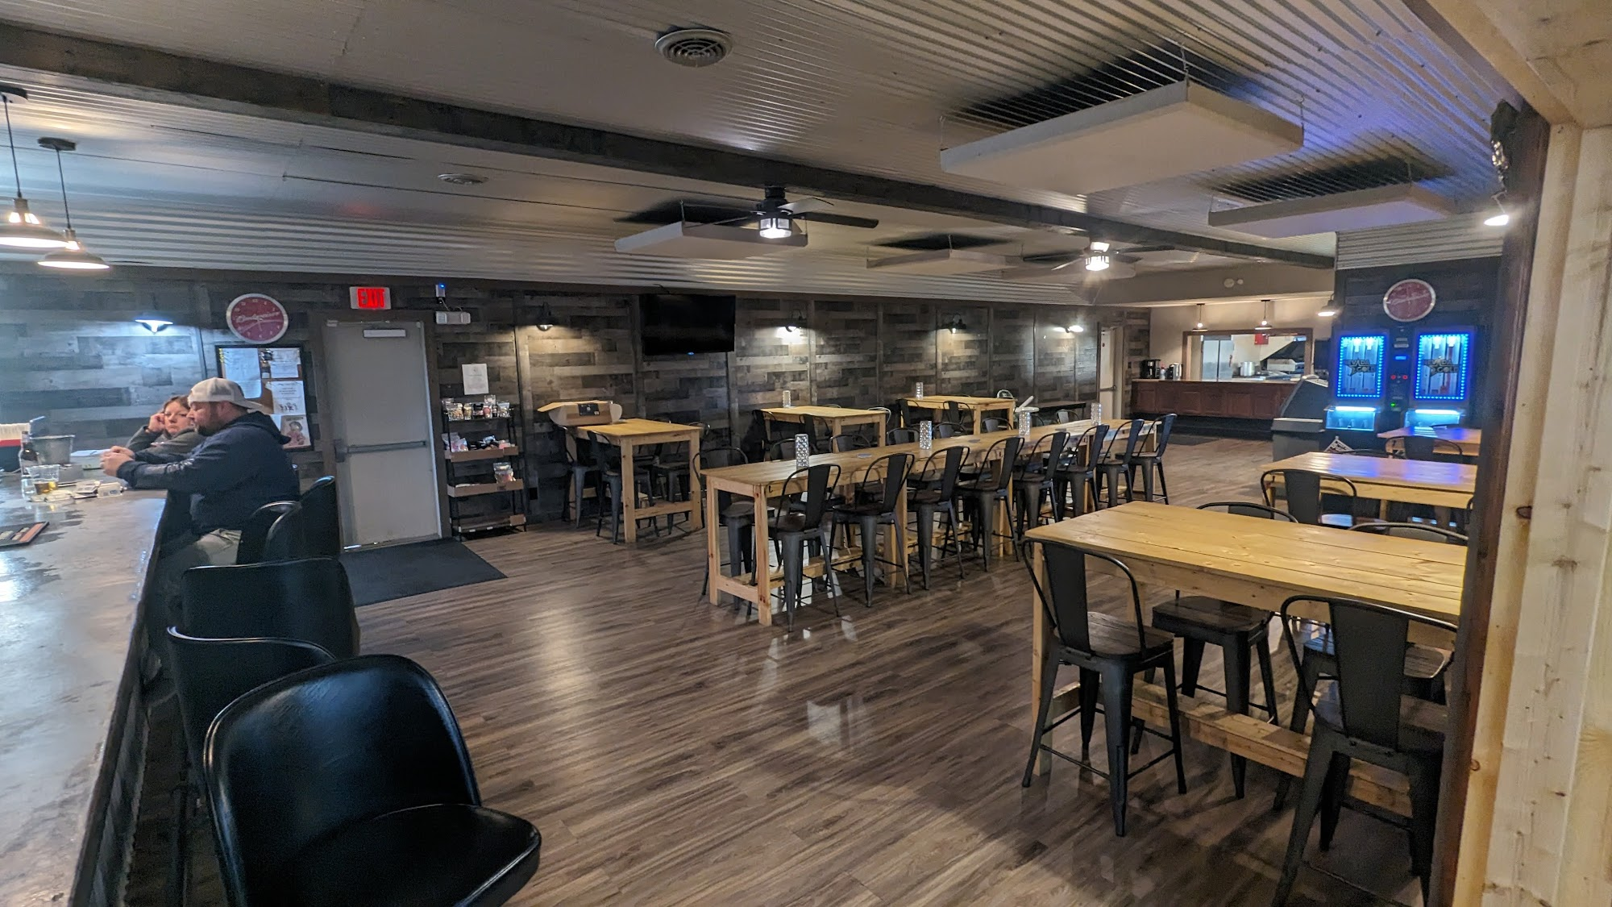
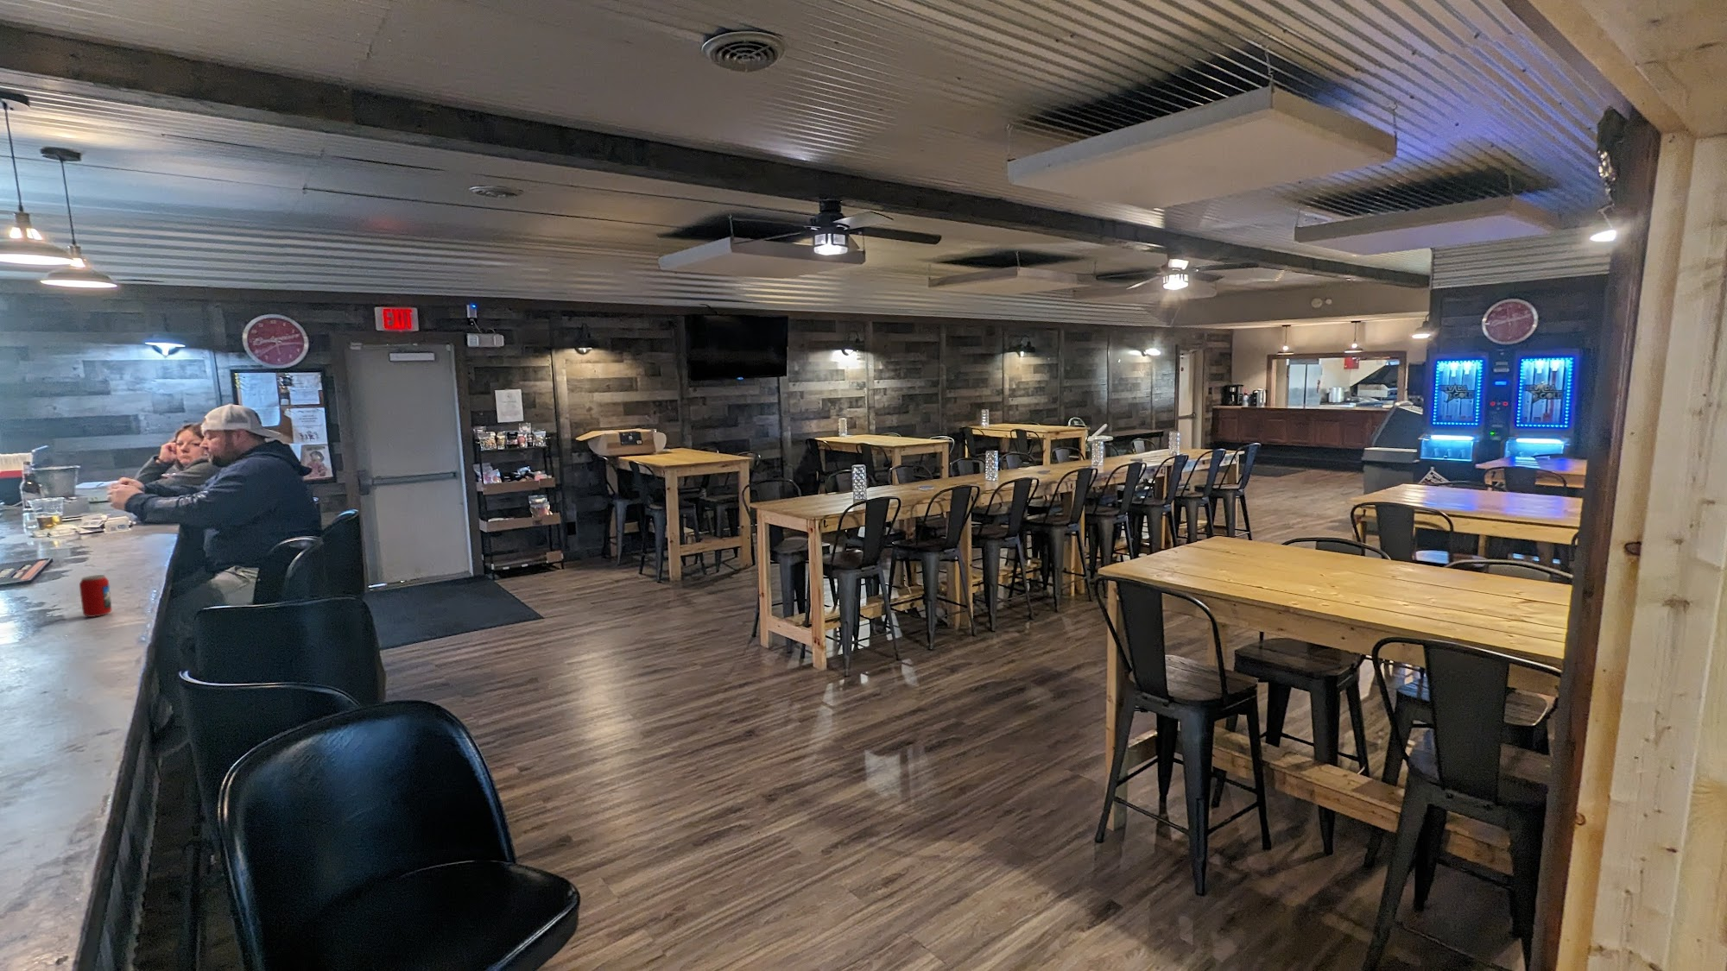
+ beverage can [78,574,113,618]
